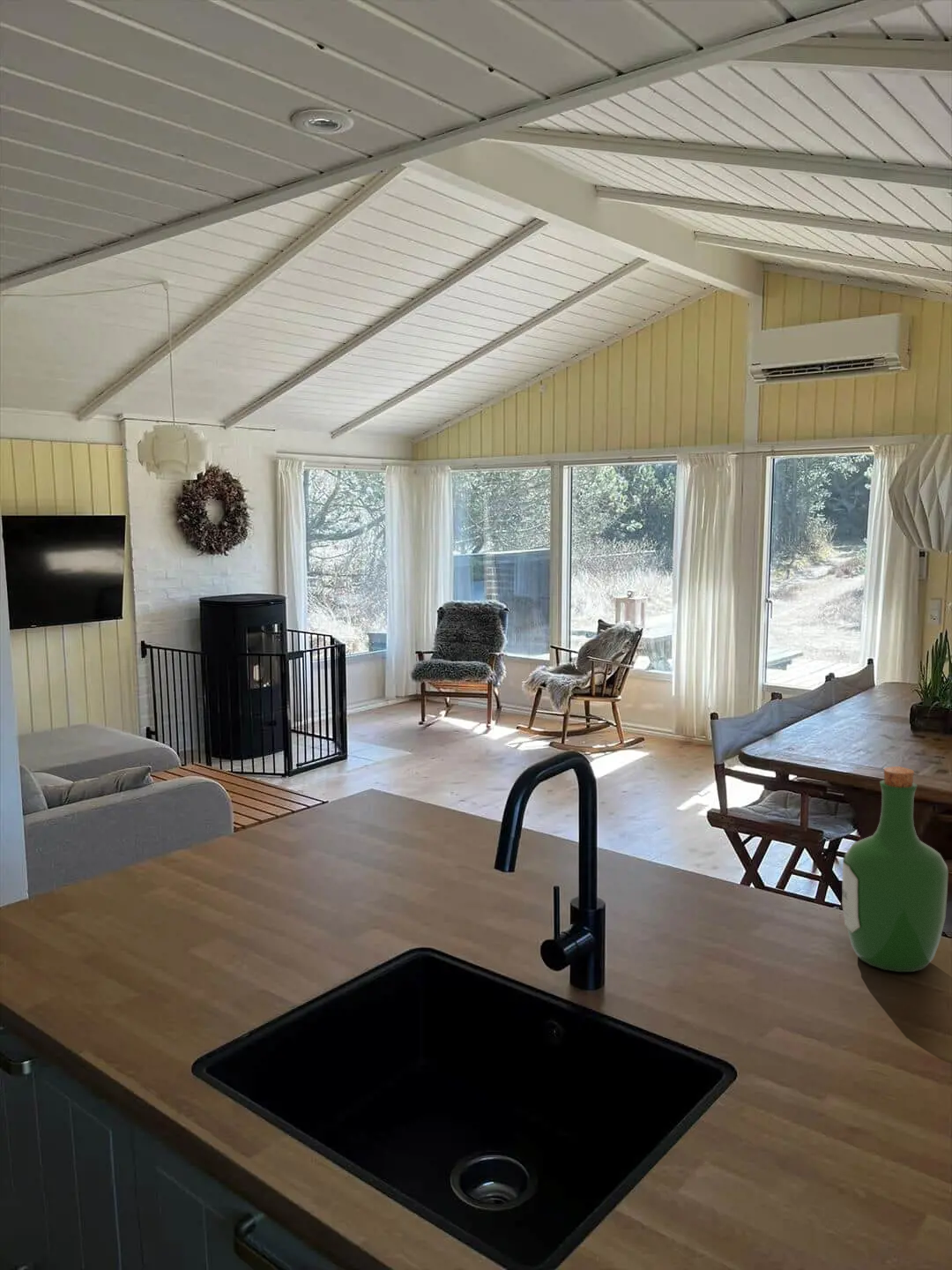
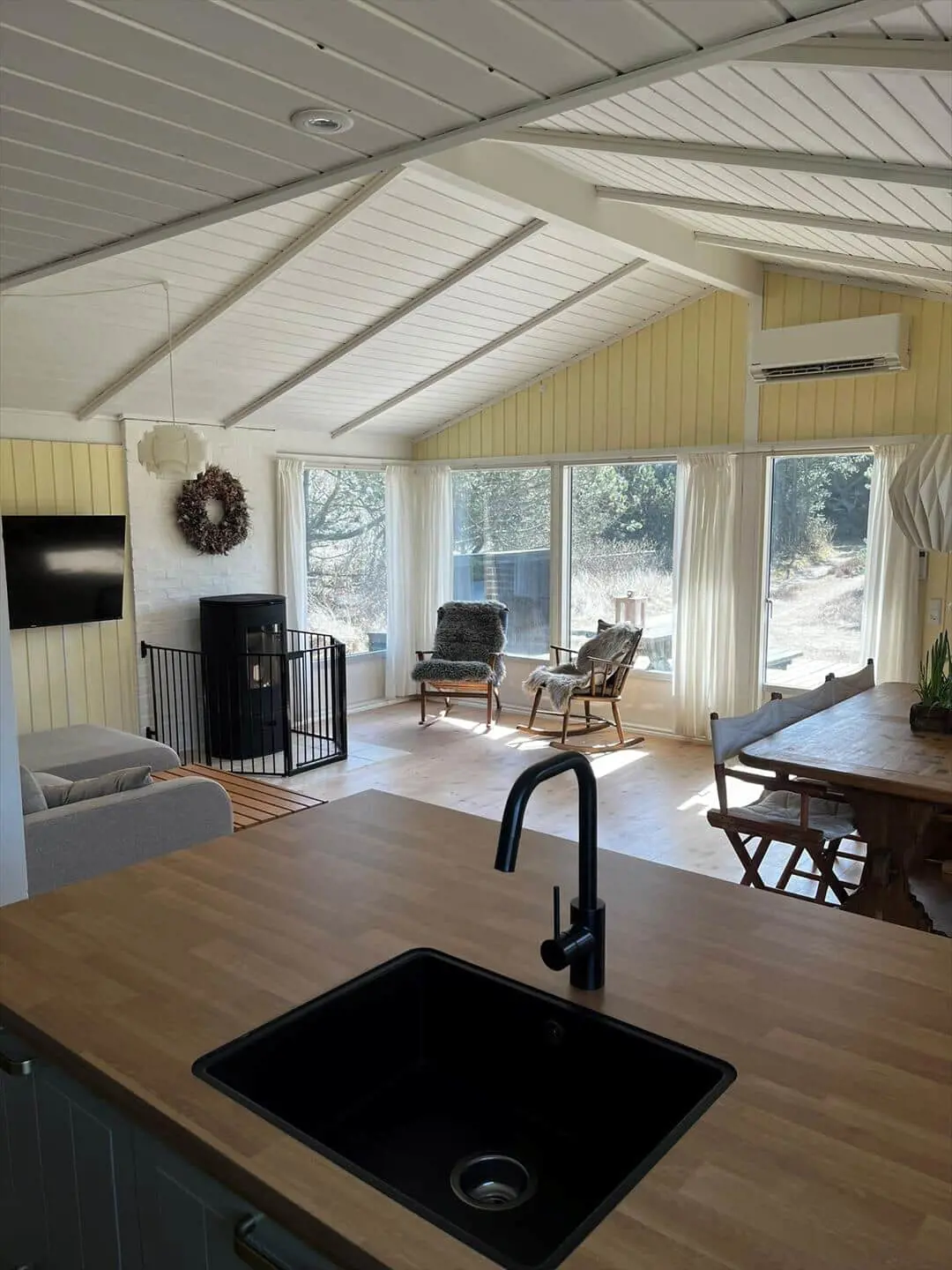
- wine bottle [841,766,949,973]
